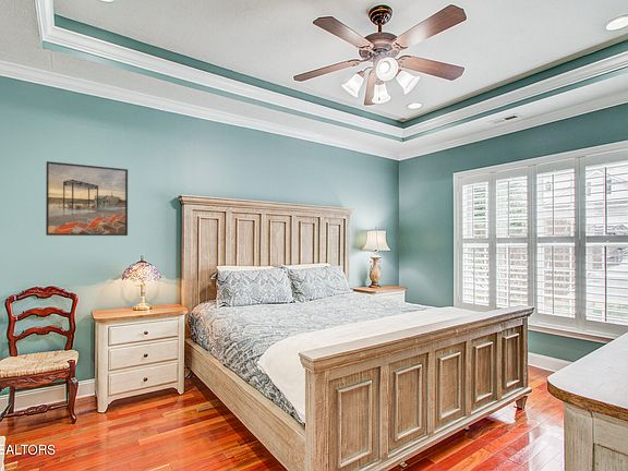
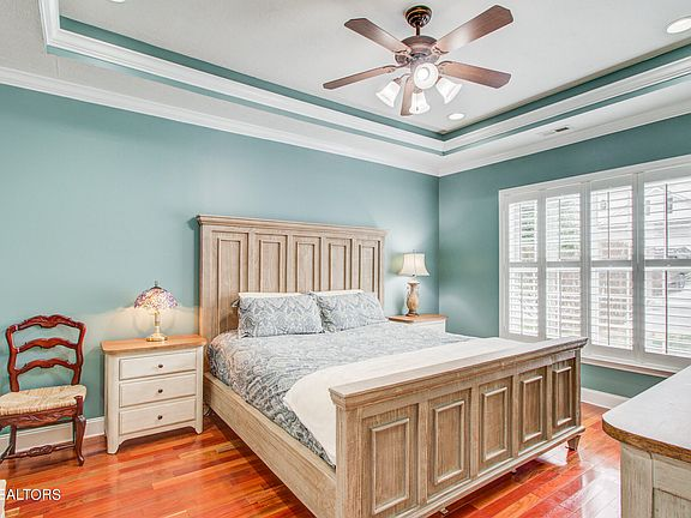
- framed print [45,160,129,237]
